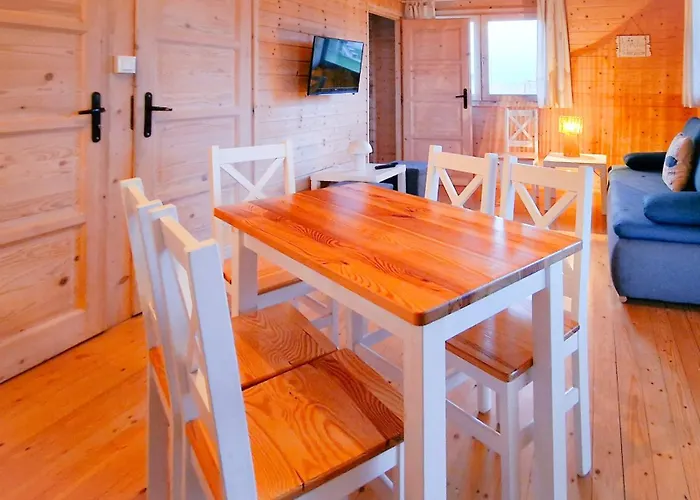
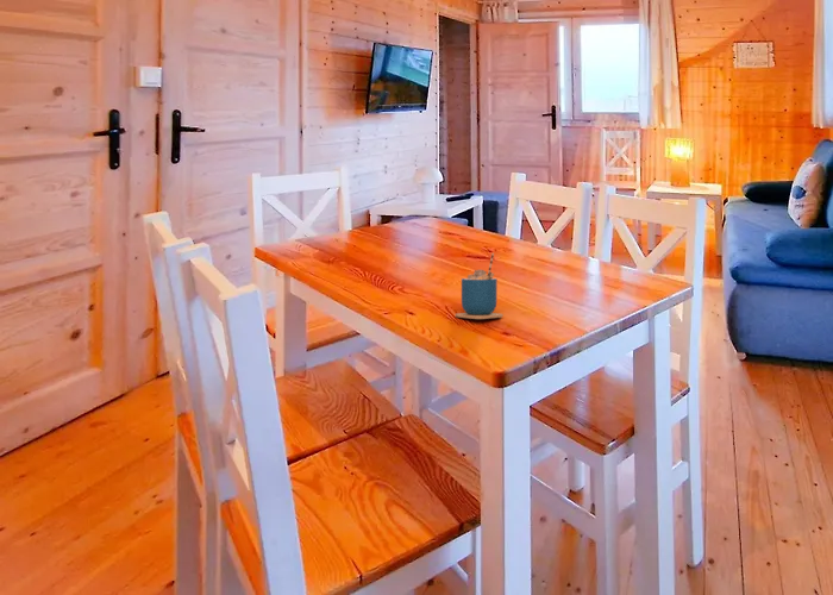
+ cup [455,252,505,320]
